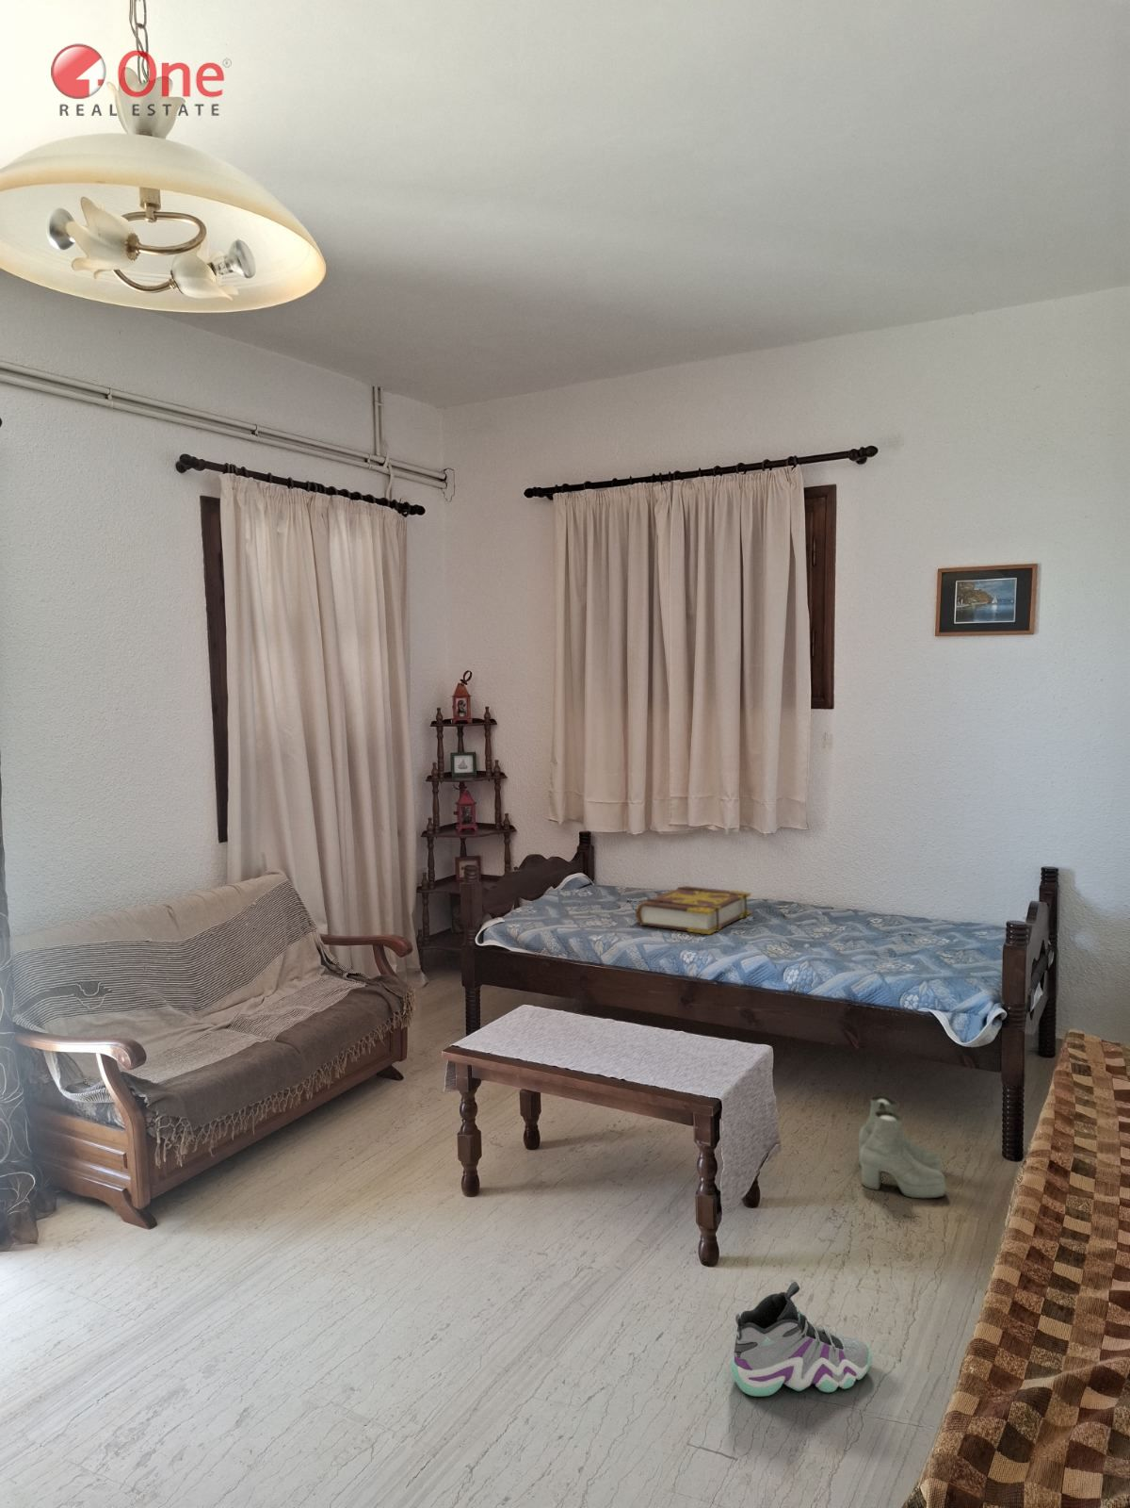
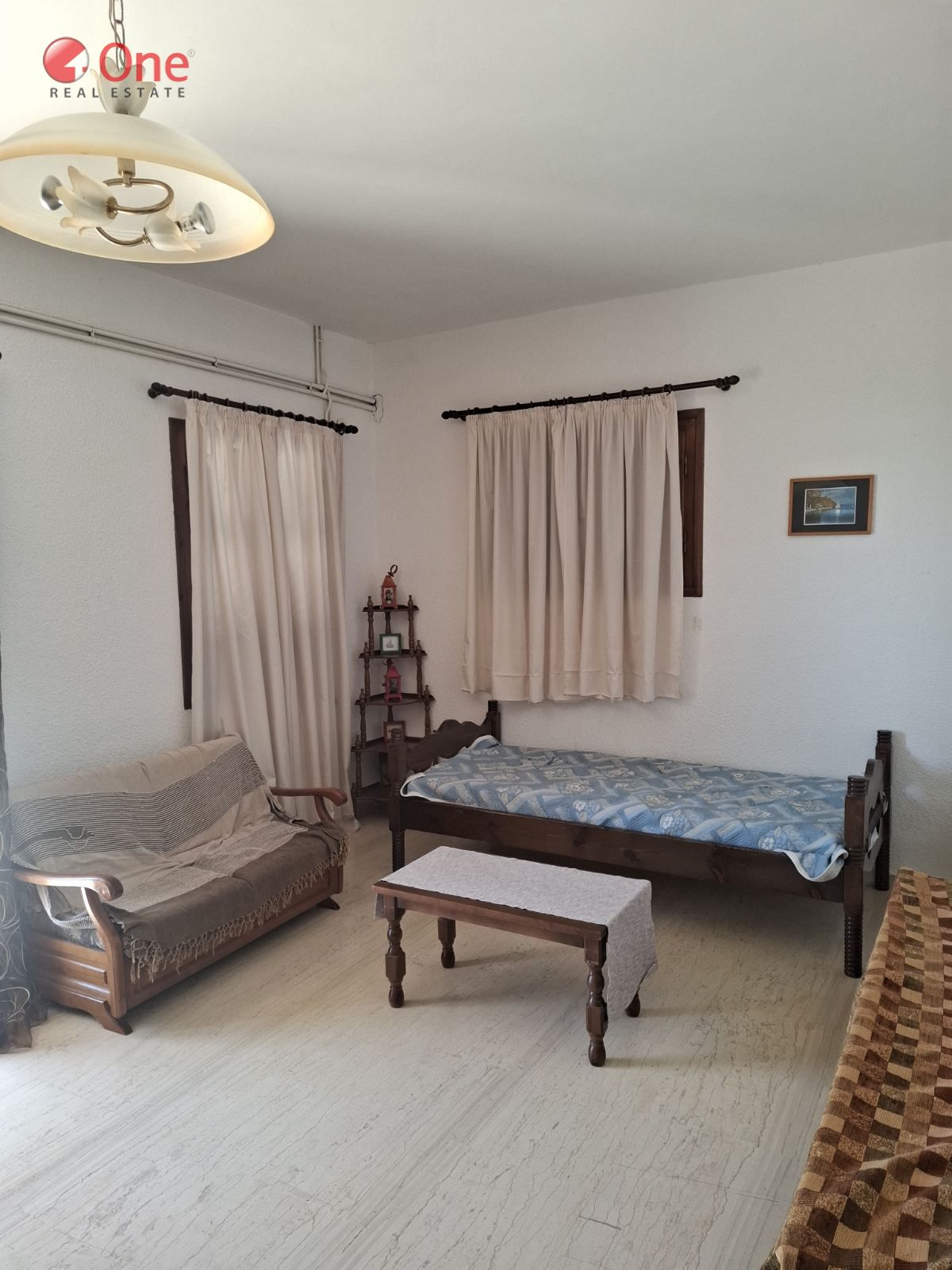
- boots [858,1095,946,1199]
- sneaker [731,1281,872,1396]
- book [635,885,751,934]
